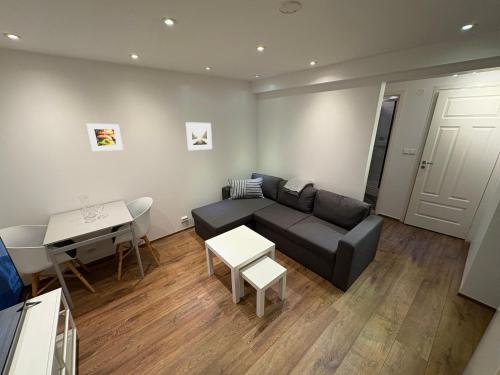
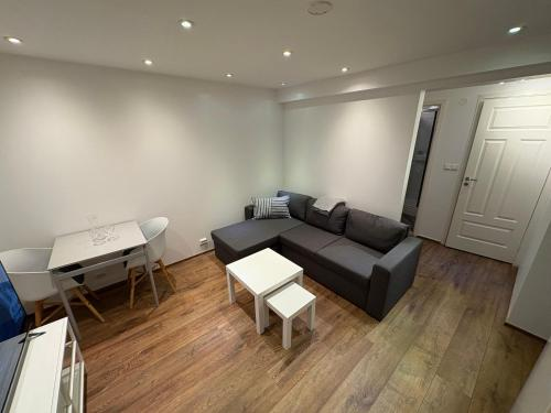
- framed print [86,123,124,152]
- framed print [185,121,213,151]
